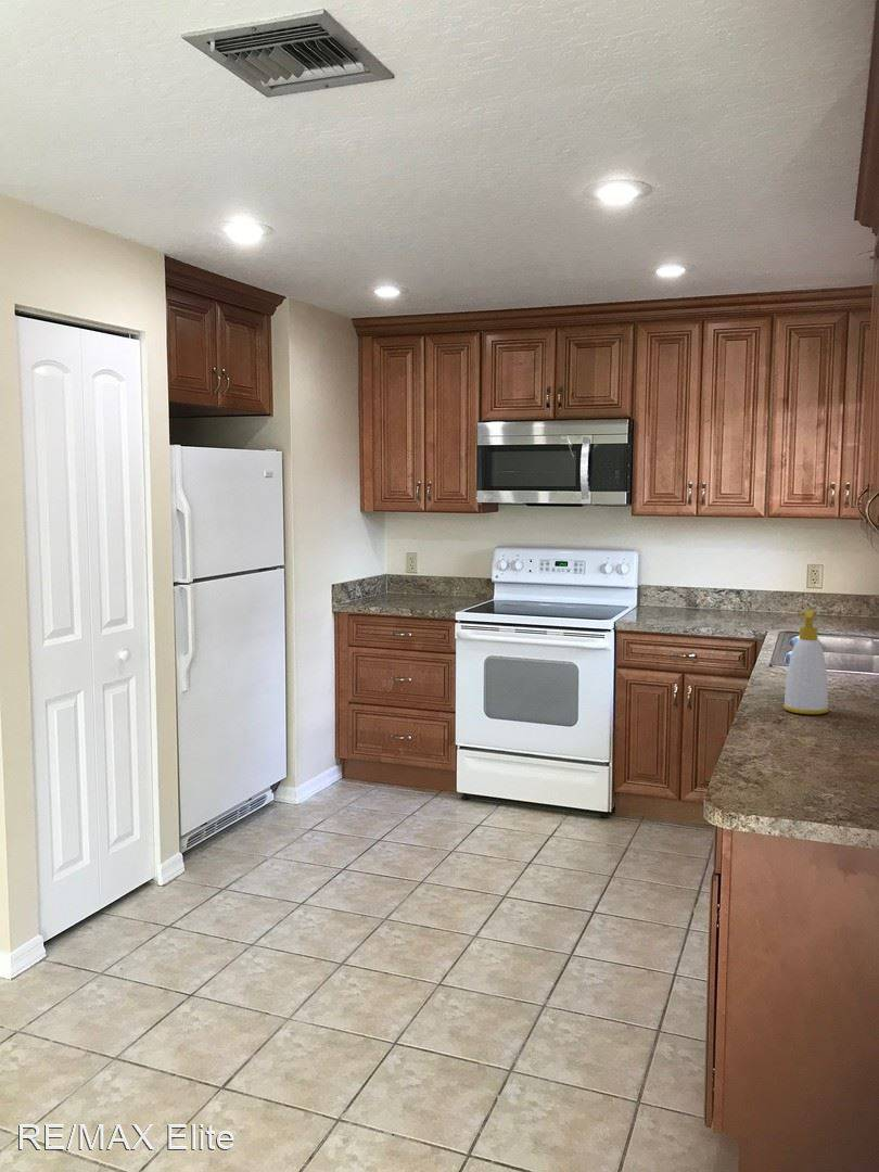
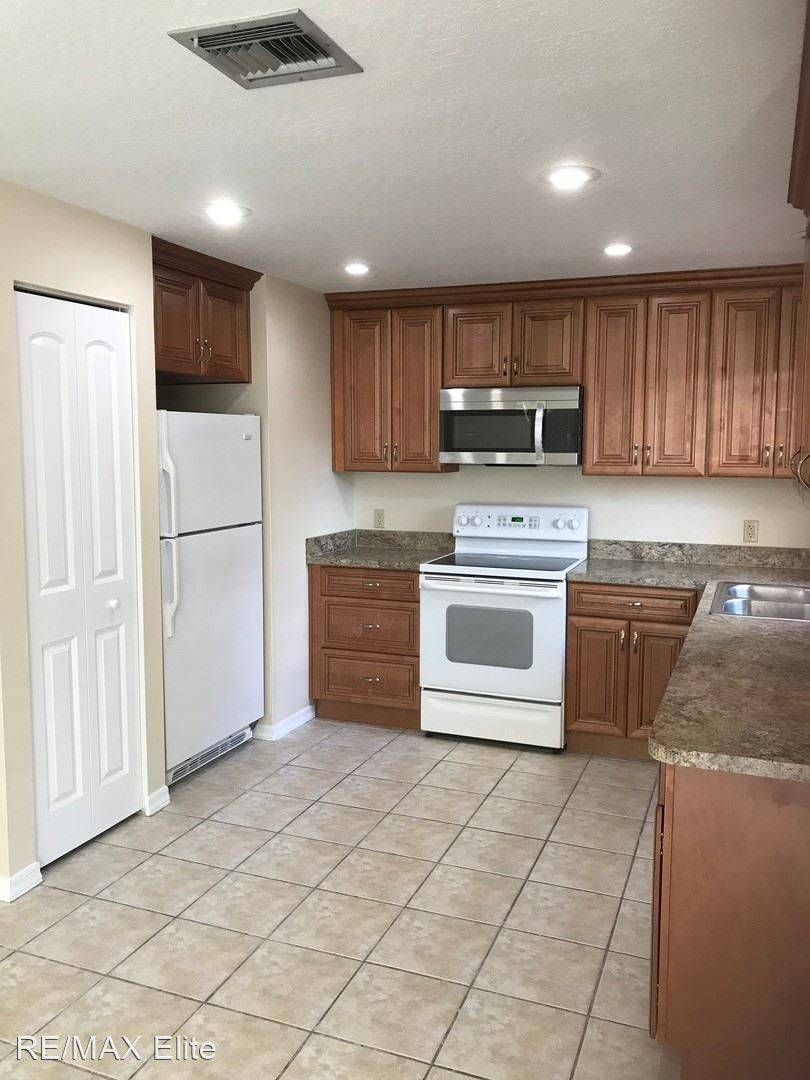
- soap bottle [782,609,830,715]
